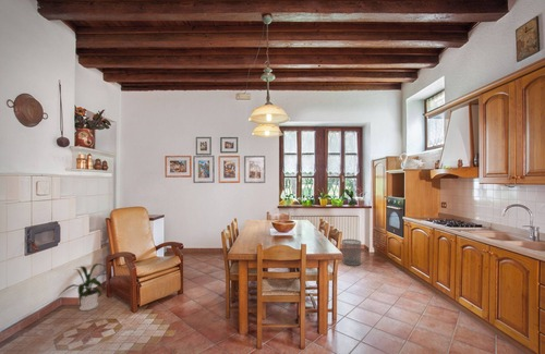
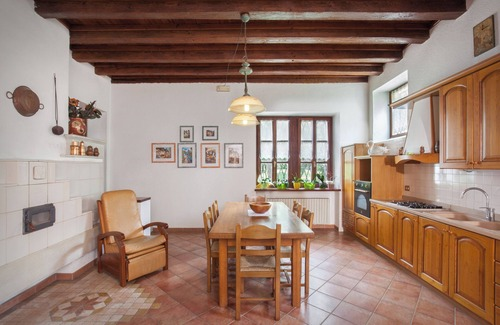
- house plant [57,263,109,312]
- waste bin [341,239,362,267]
